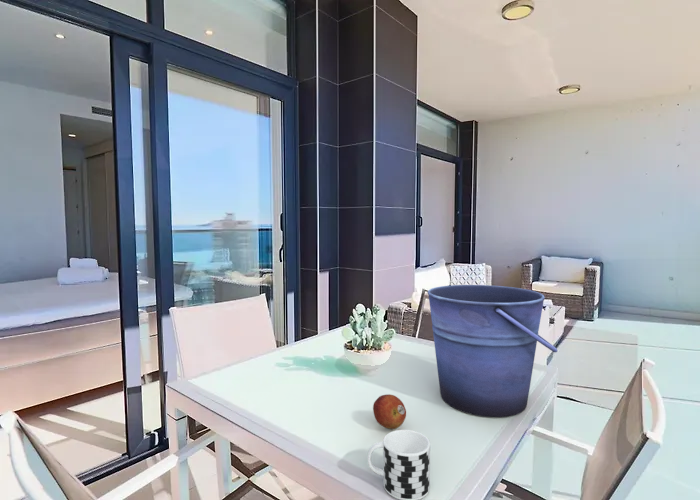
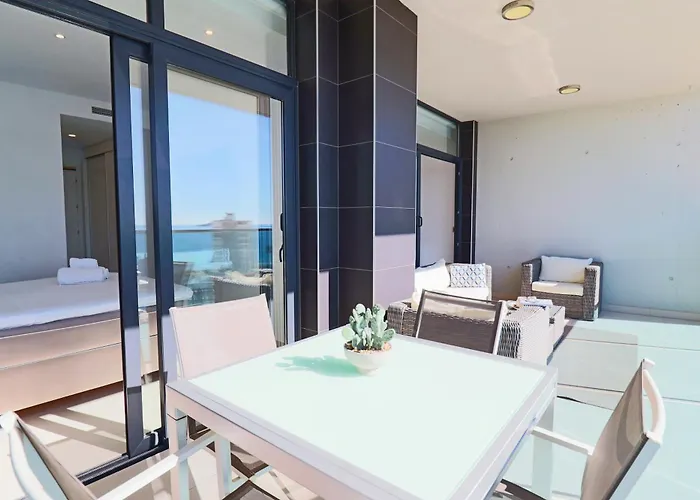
- bucket [427,284,558,418]
- fruit [372,394,407,430]
- cup [367,429,431,500]
